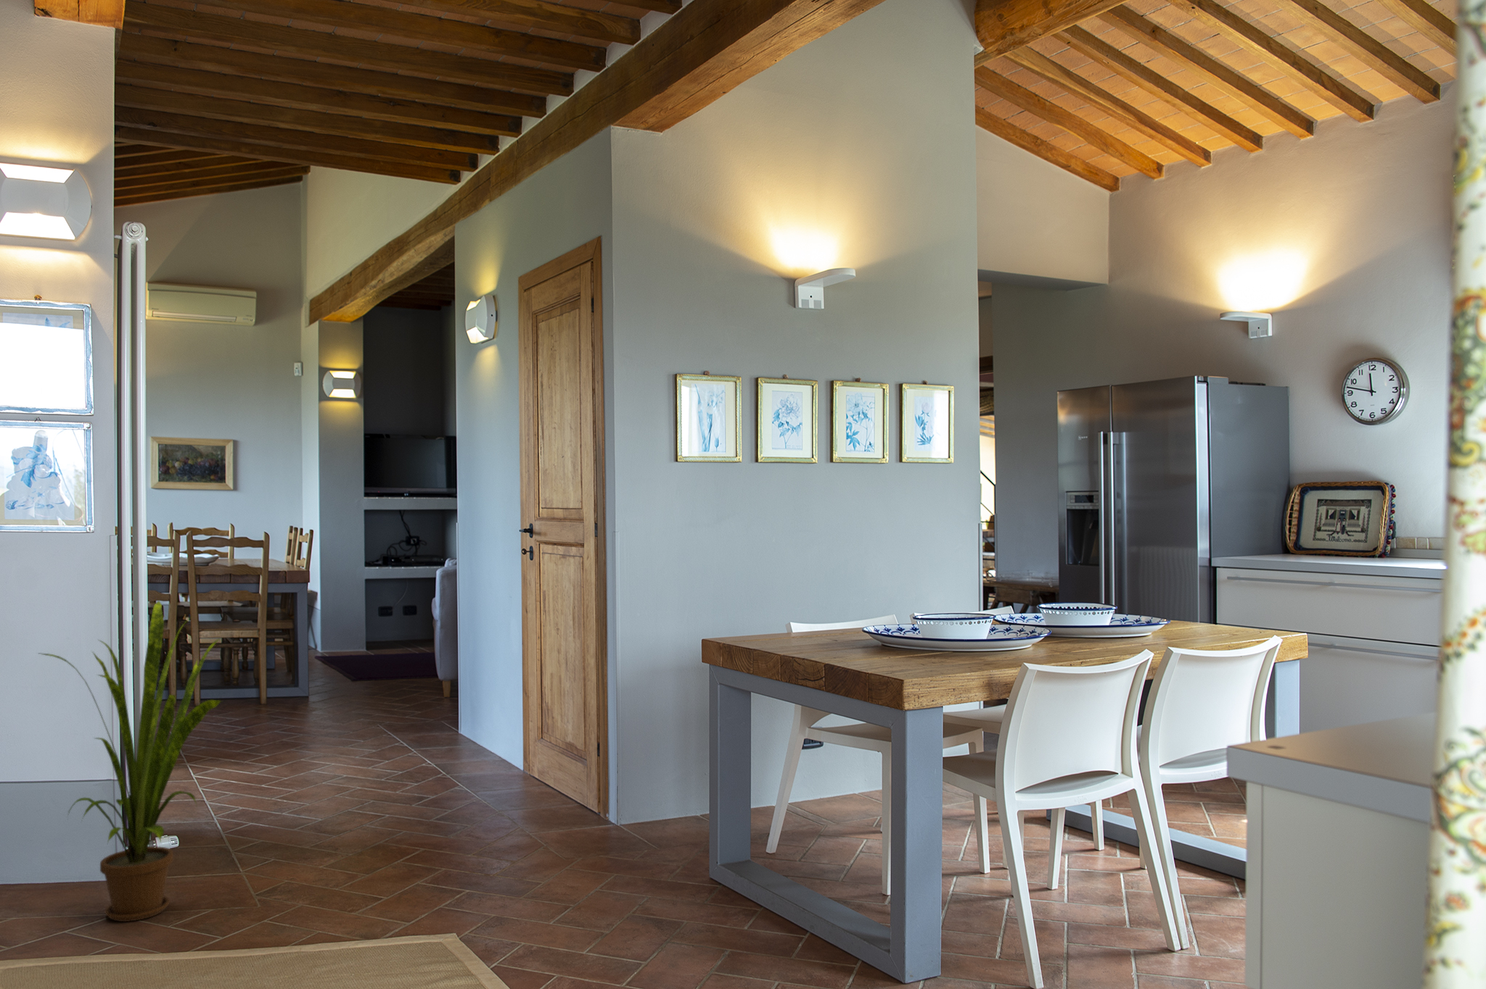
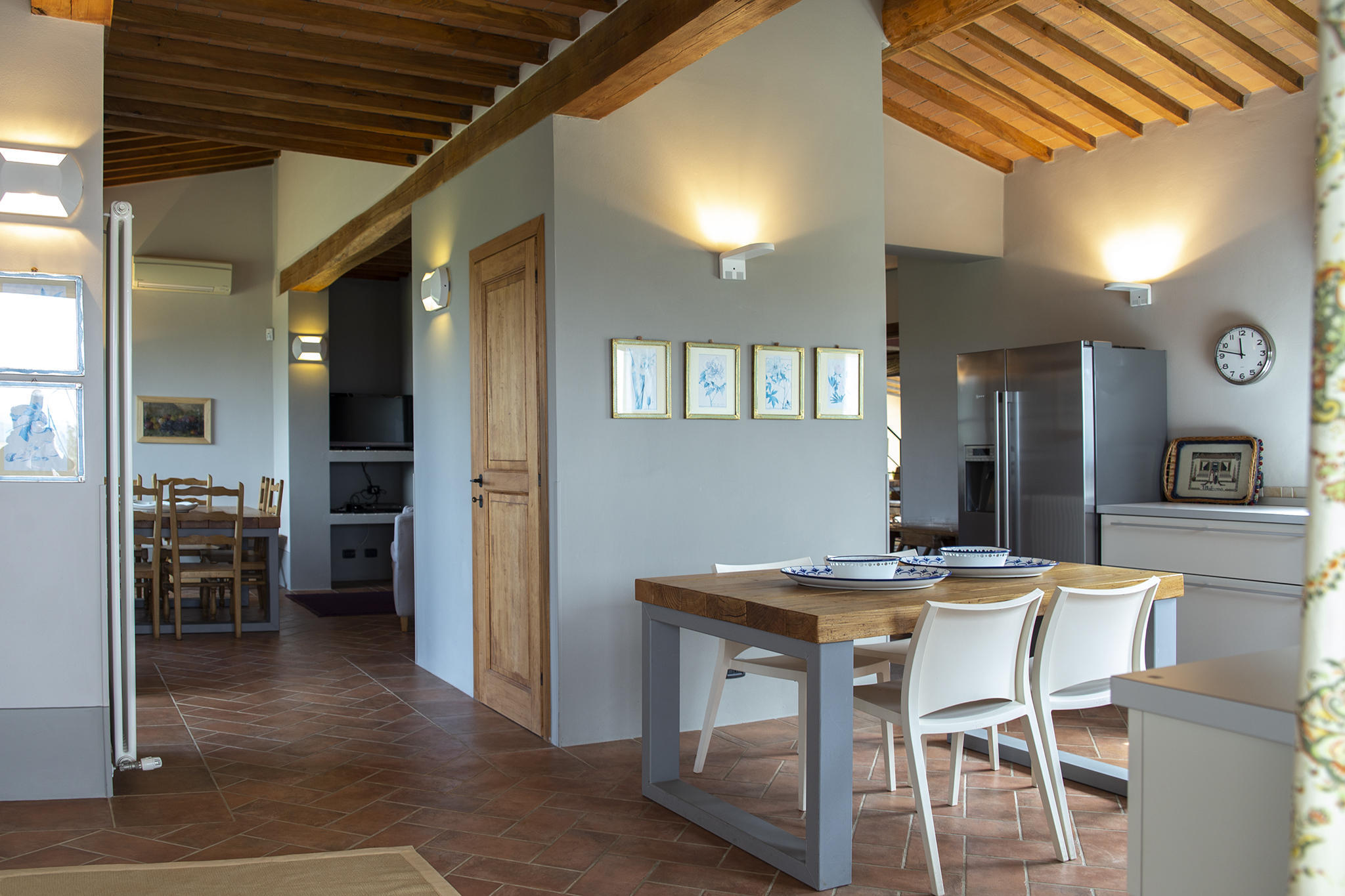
- house plant [36,599,223,923]
